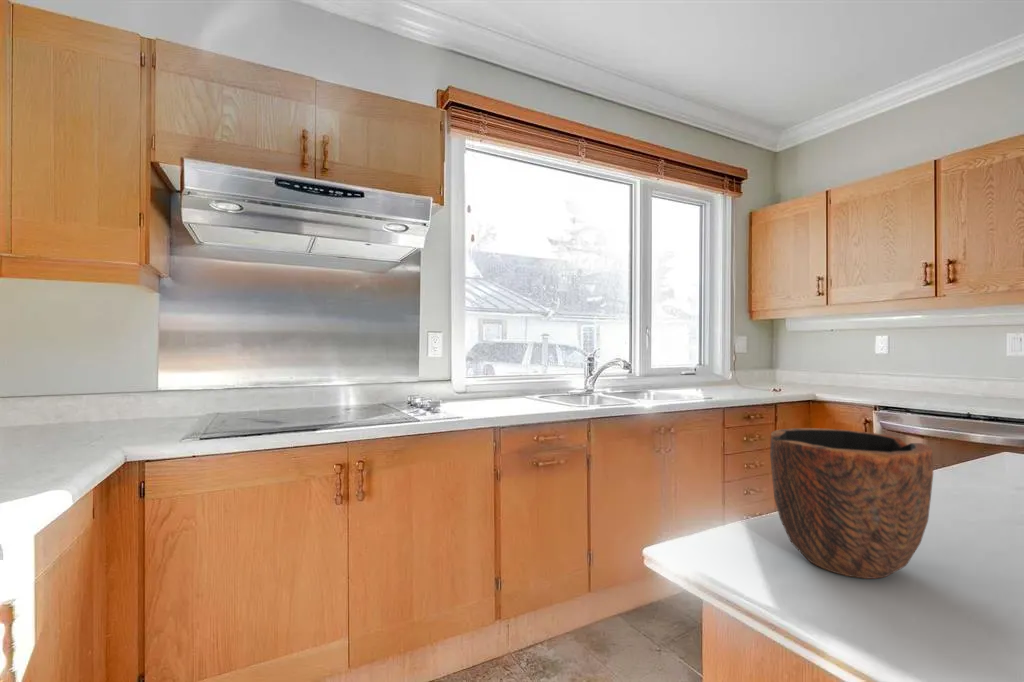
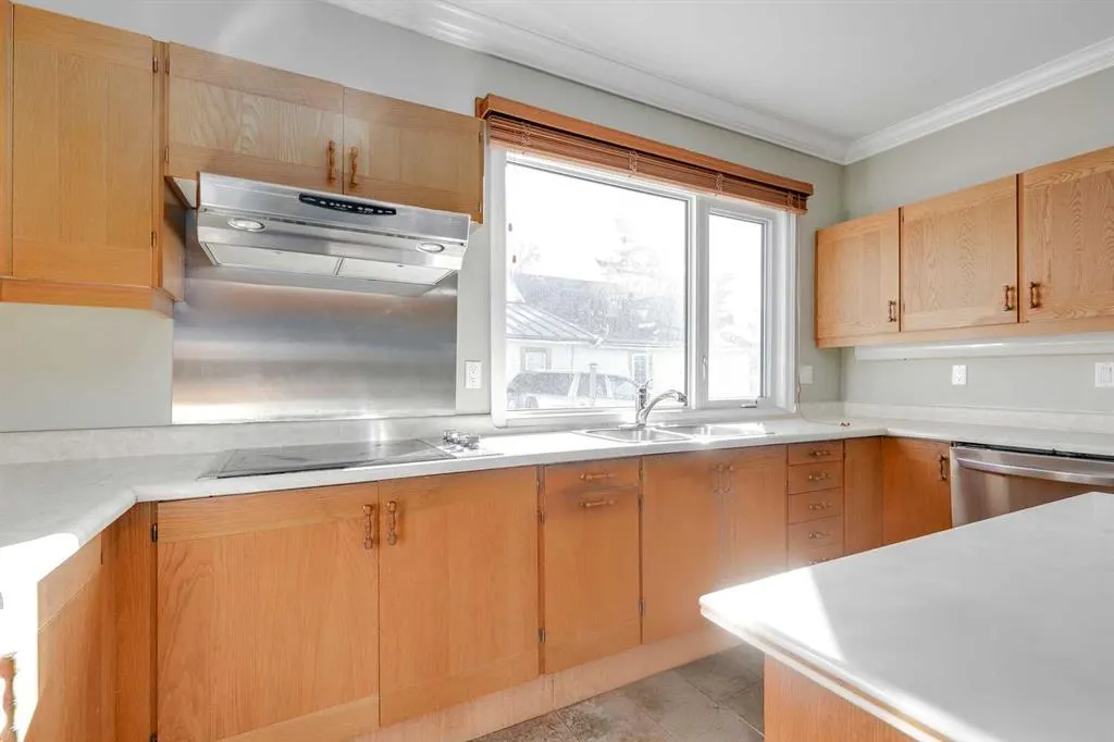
- bowl [769,427,934,580]
